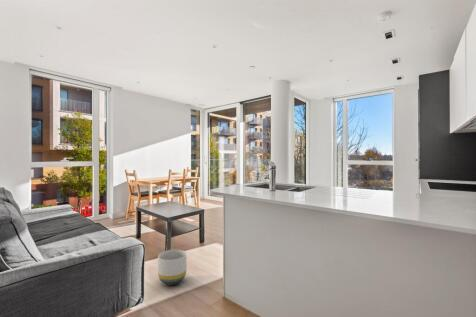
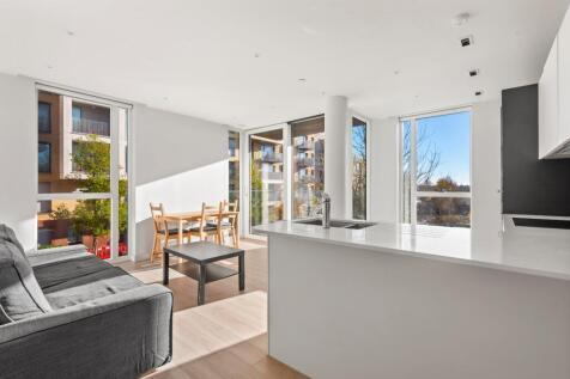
- planter [157,248,188,286]
